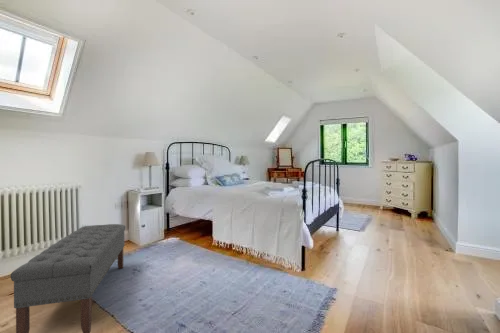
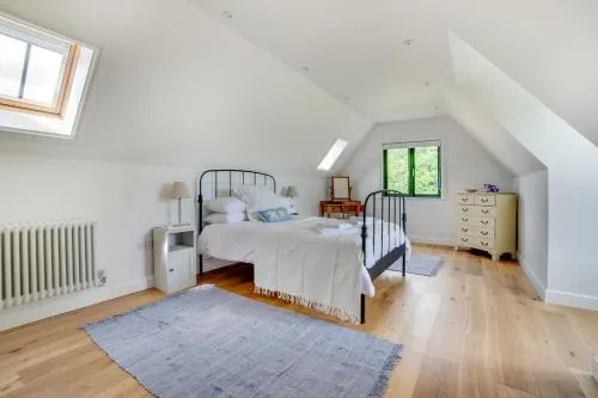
- bench [10,223,126,333]
